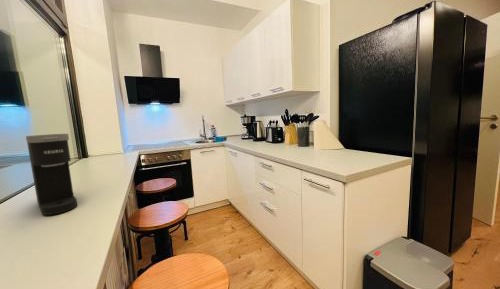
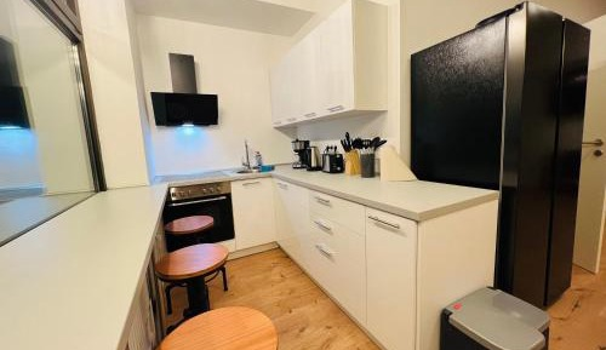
- coffee maker [25,133,78,216]
